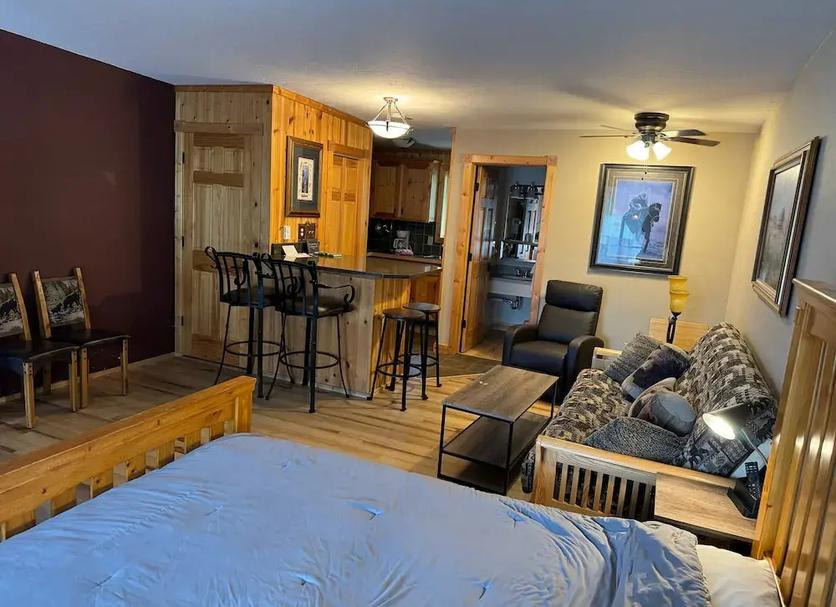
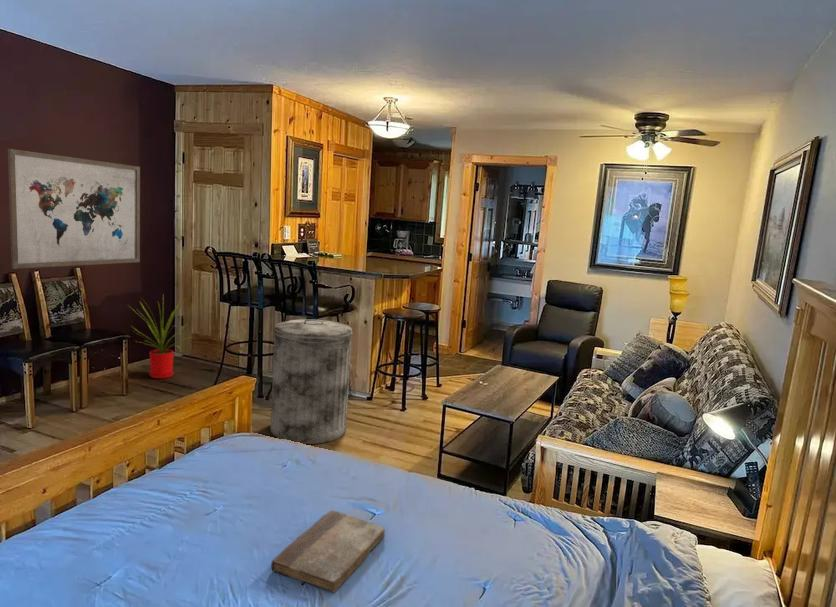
+ house plant [127,295,195,379]
+ wall art [7,148,141,270]
+ book [270,509,386,594]
+ trash can [269,318,353,445]
